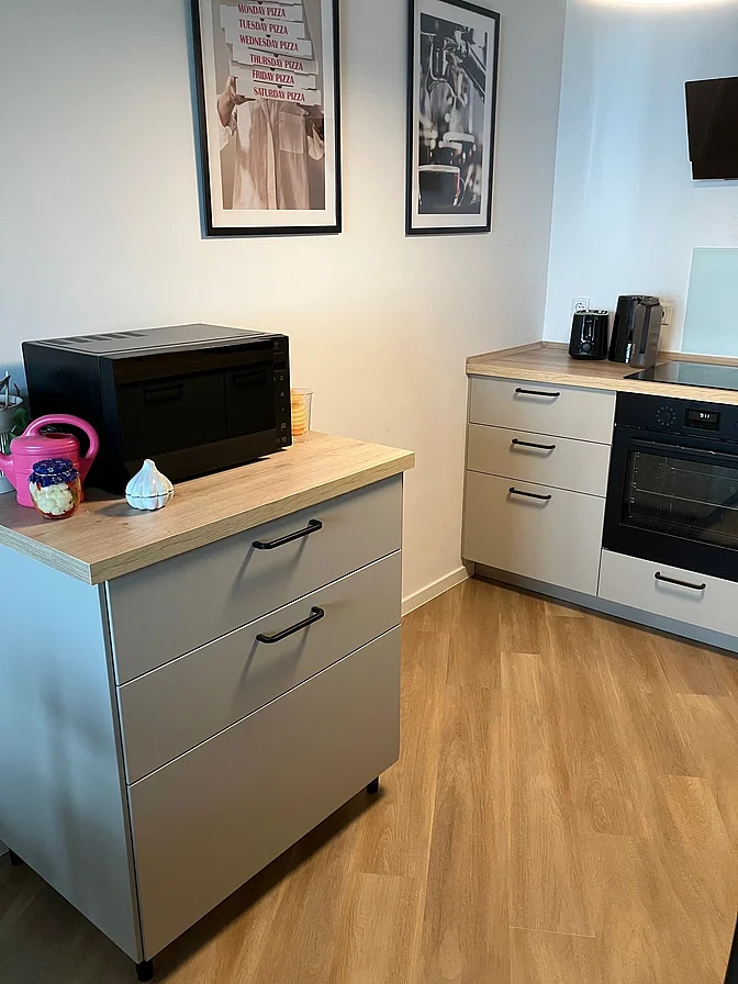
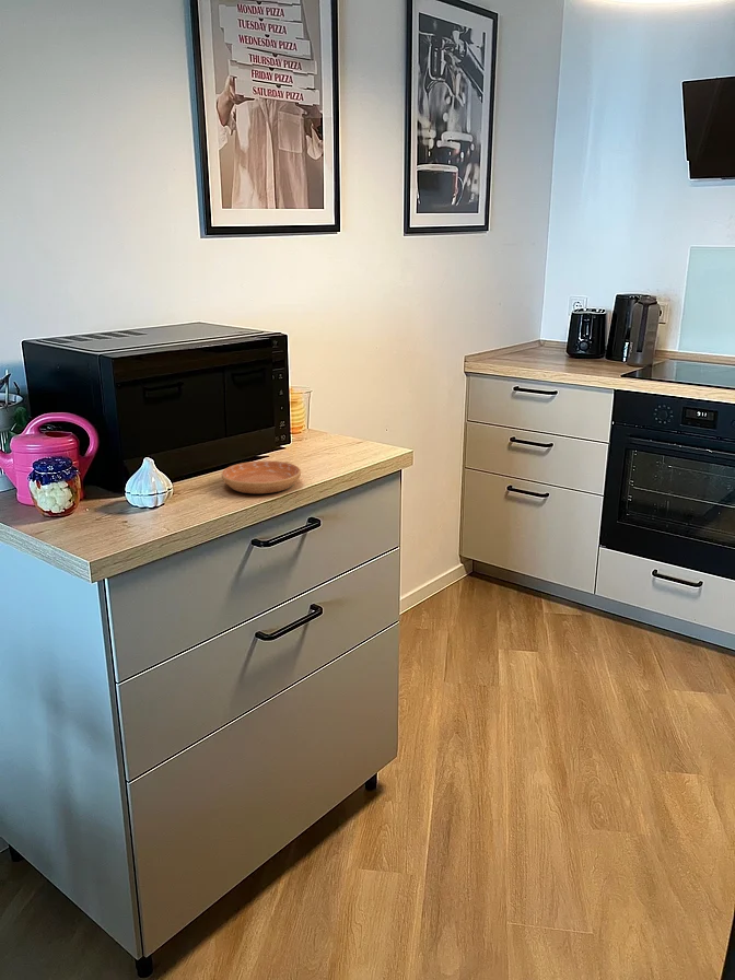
+ saucer [220,459,302,494]
